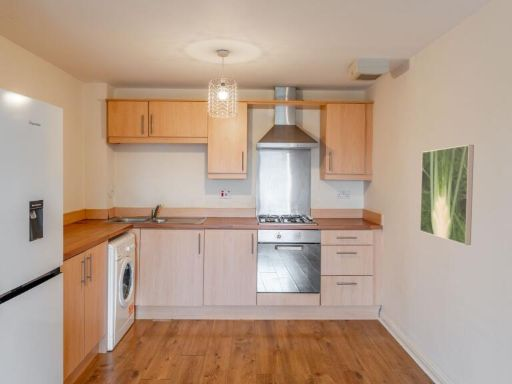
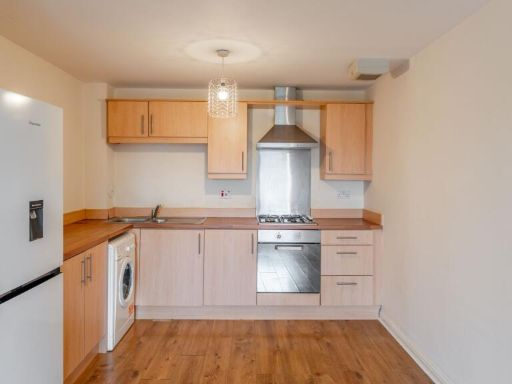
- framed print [419,144,475,246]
